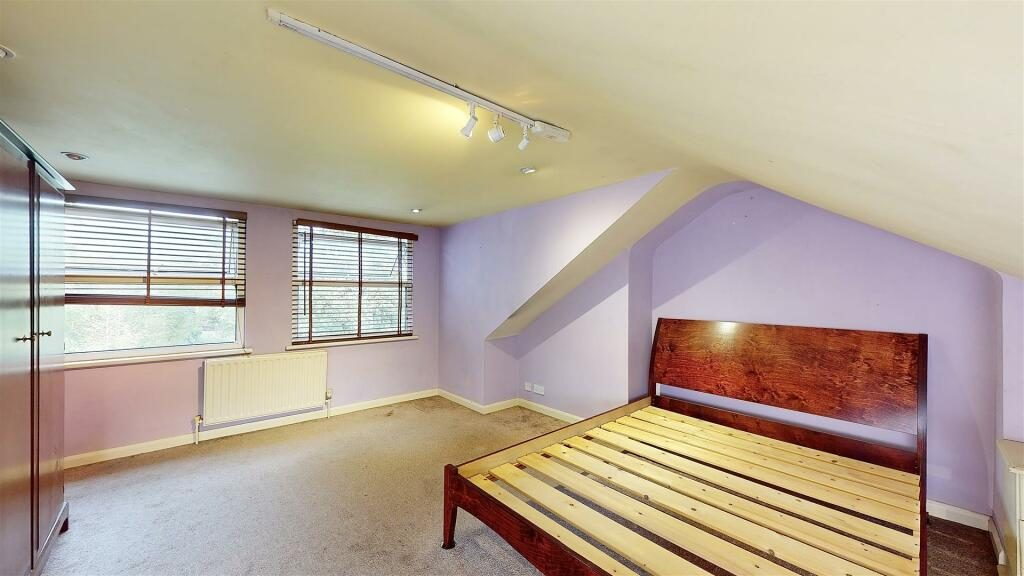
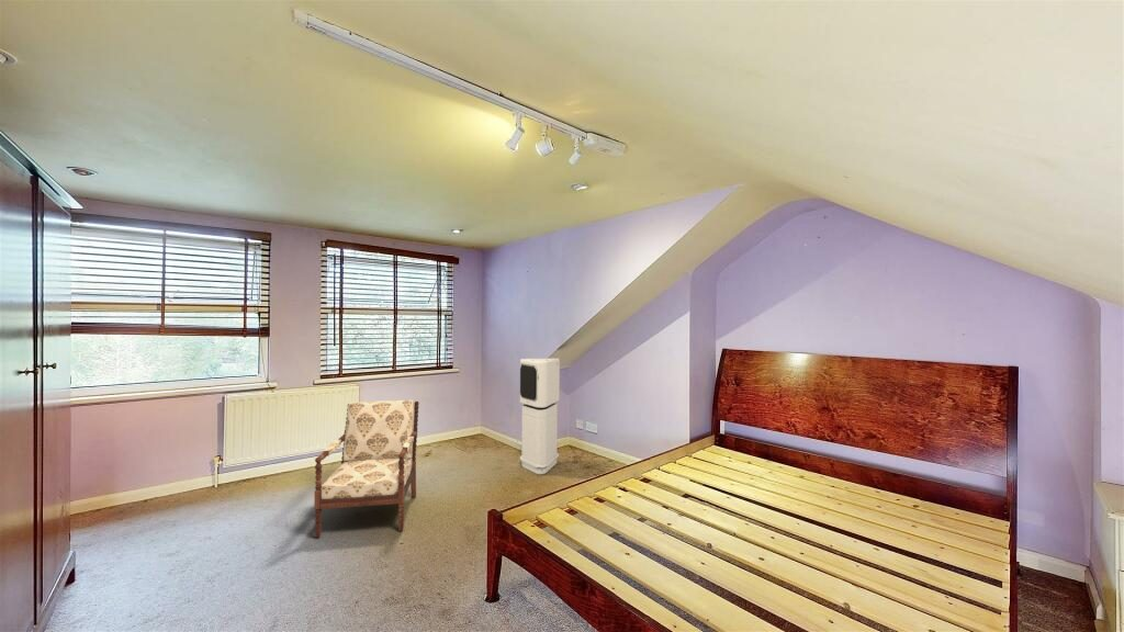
+ air purifier [519,358,561,475]
+ armchair [313,399,420,539]
